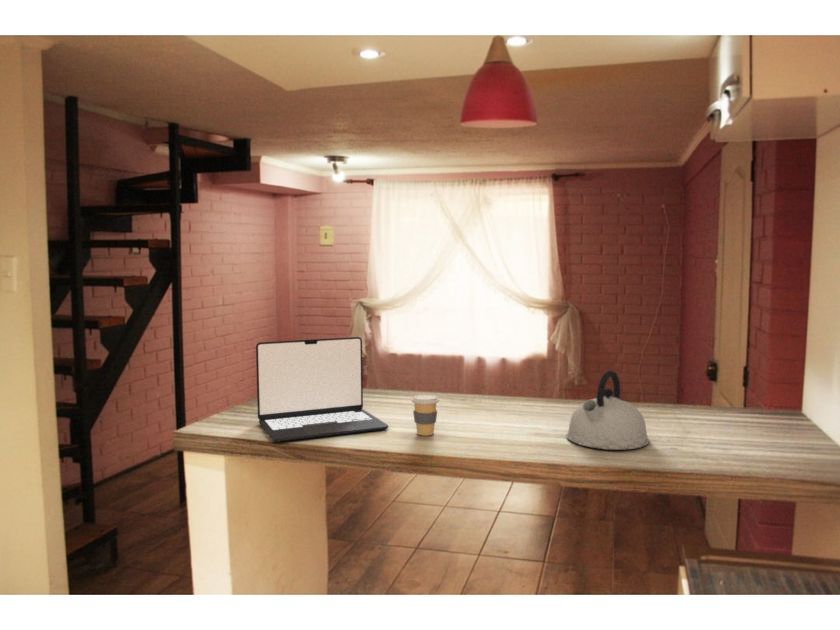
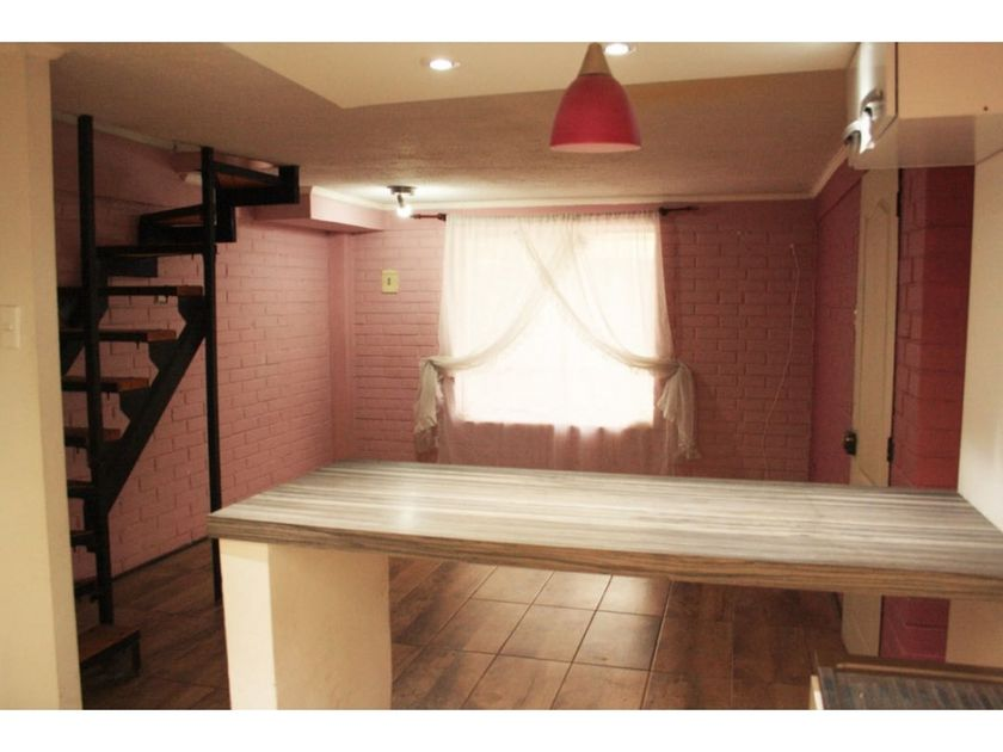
- laptop [255,336,389,442]
- kettle [565,369,650,451]
- coffee cup [410,393,440,437]
